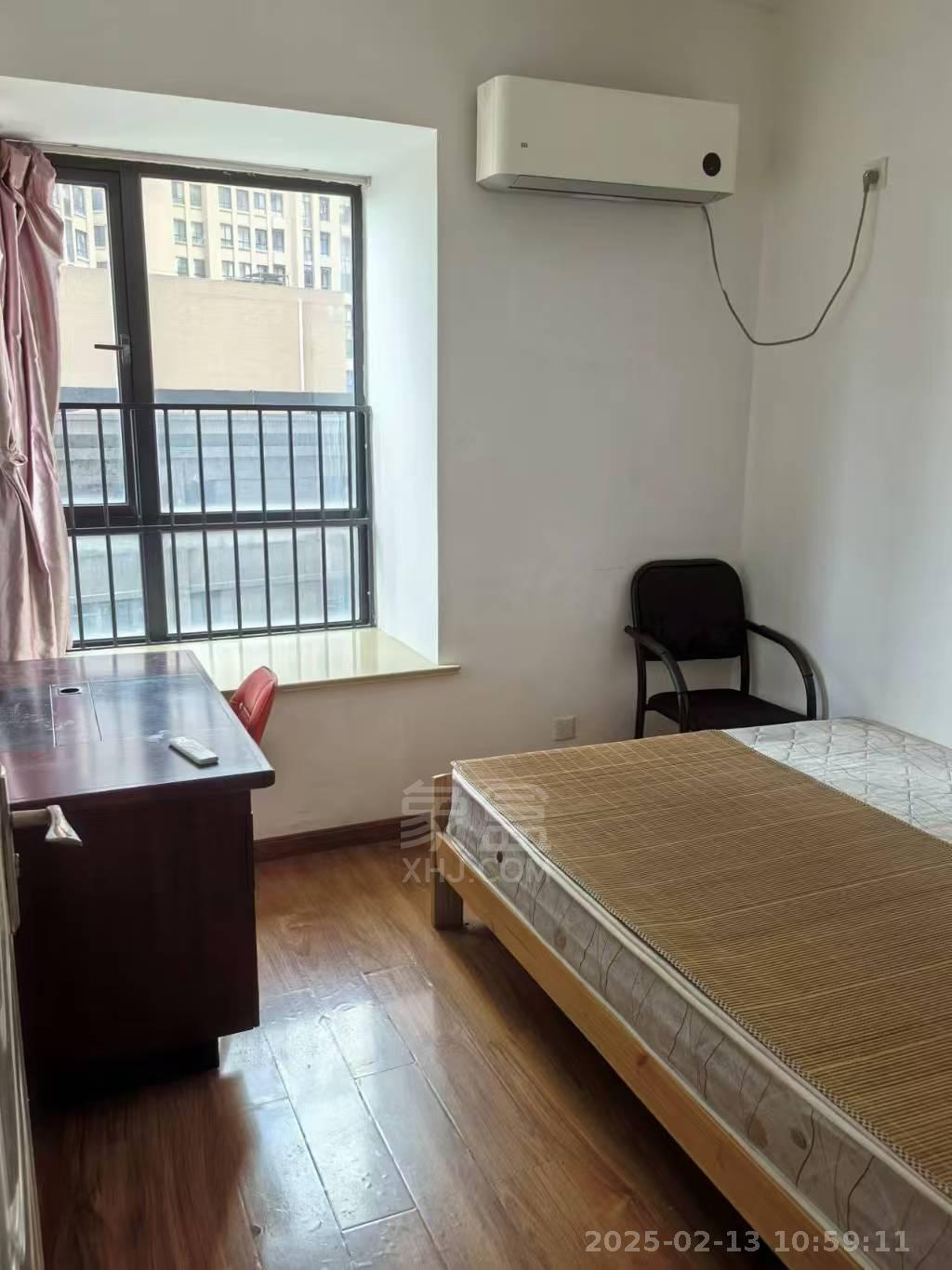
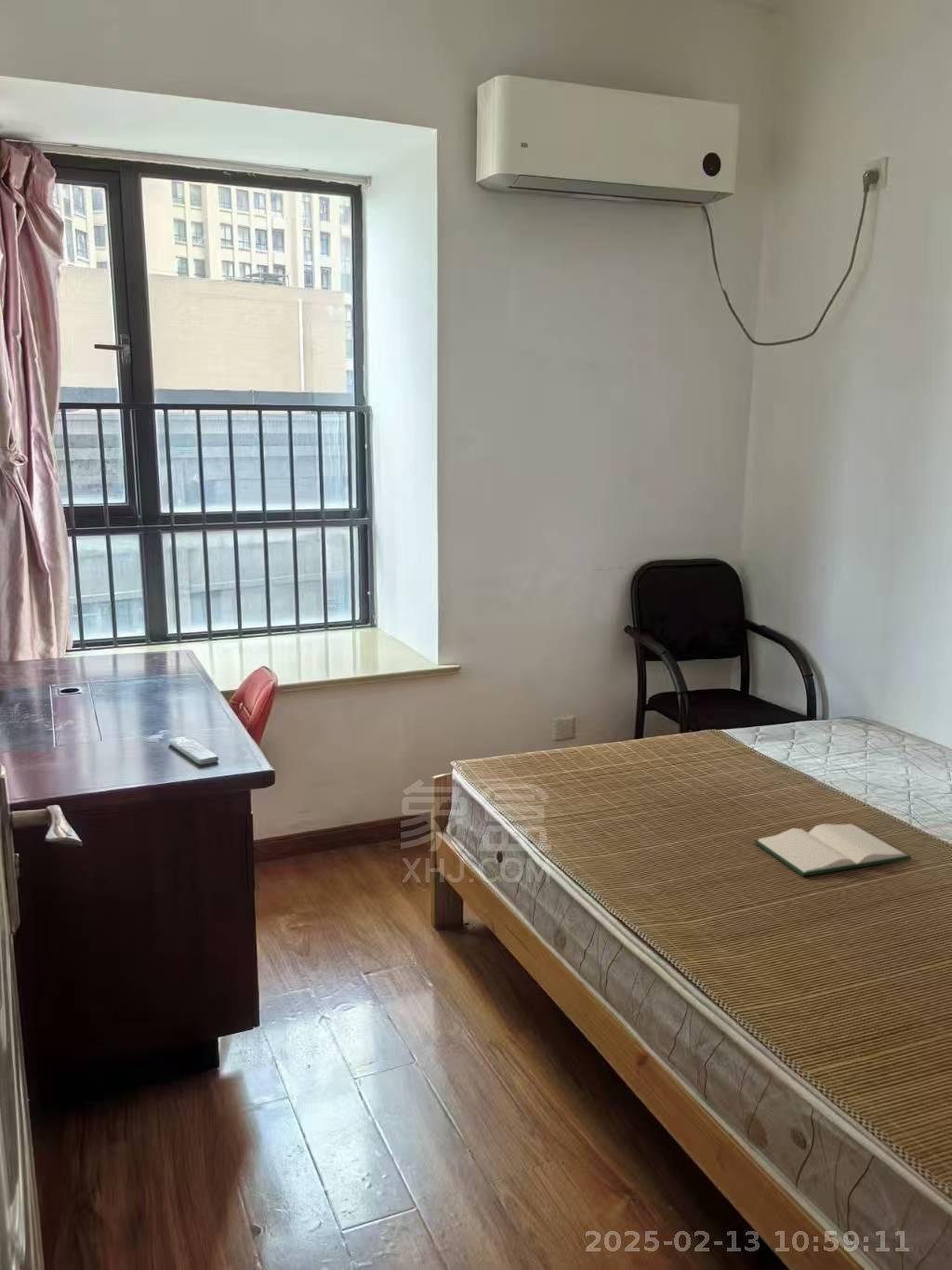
+ hardback book [754,823,912,878]
